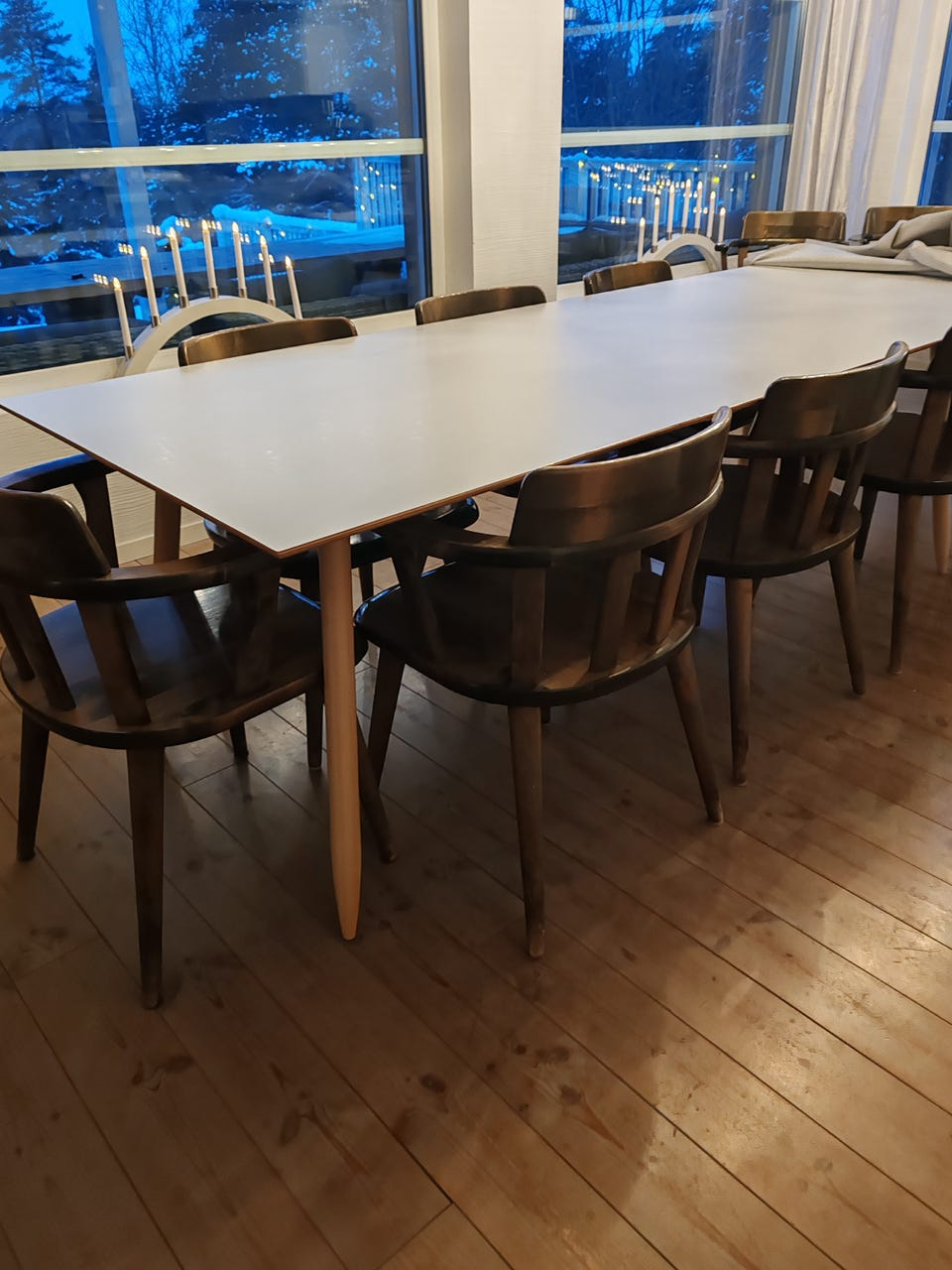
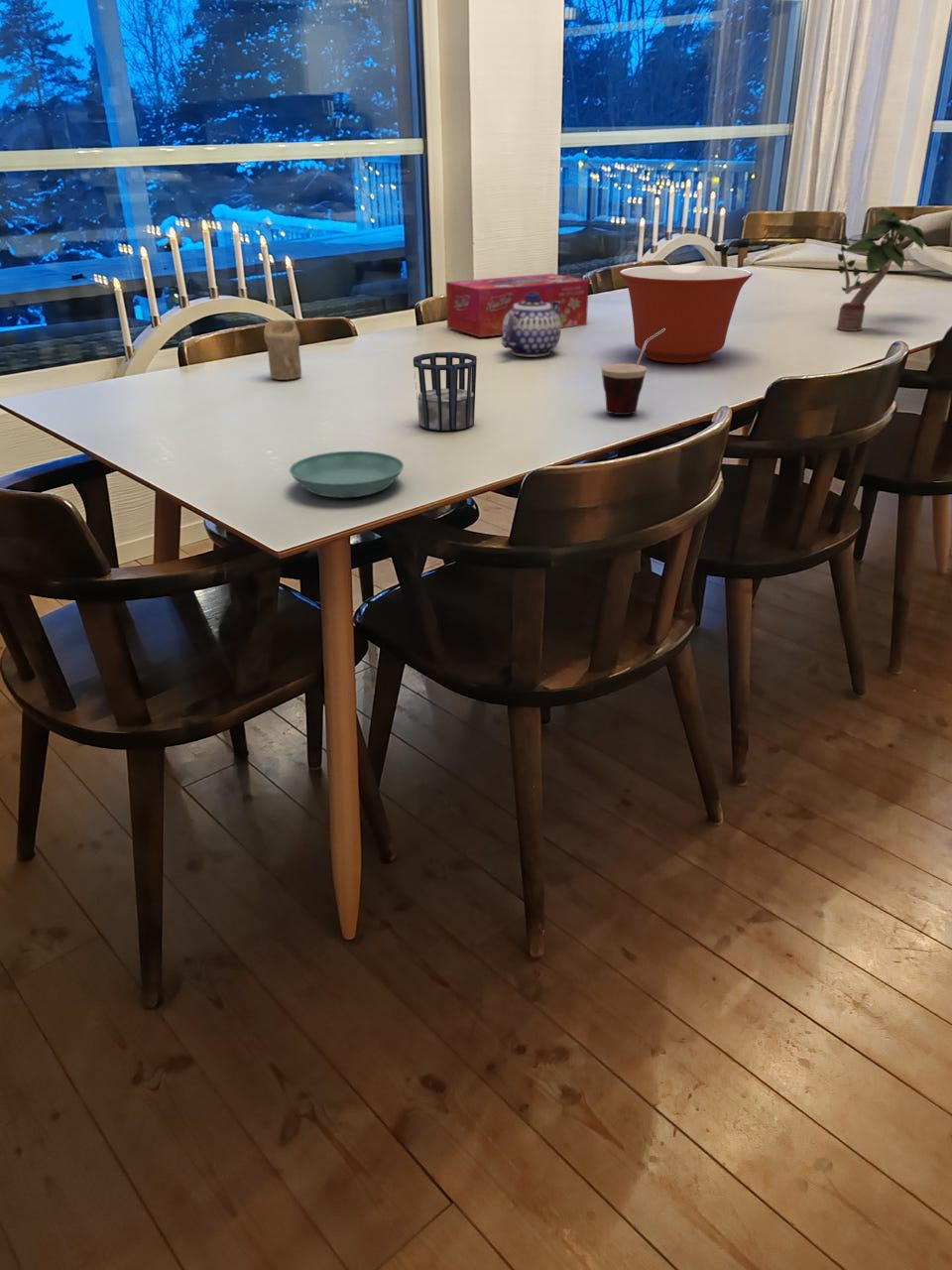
+ cup [600,328,665,416]
+ teapot [500,292,562,358]
+ cup [413,351,478,432]
+ potted plant [836,205,929,332]
+ tissue box [445,273,590,338]
+ candle [263,318,302,381]
+ saucer [289,450,405,499]
+ mixing bowl [619,264,754,364]
